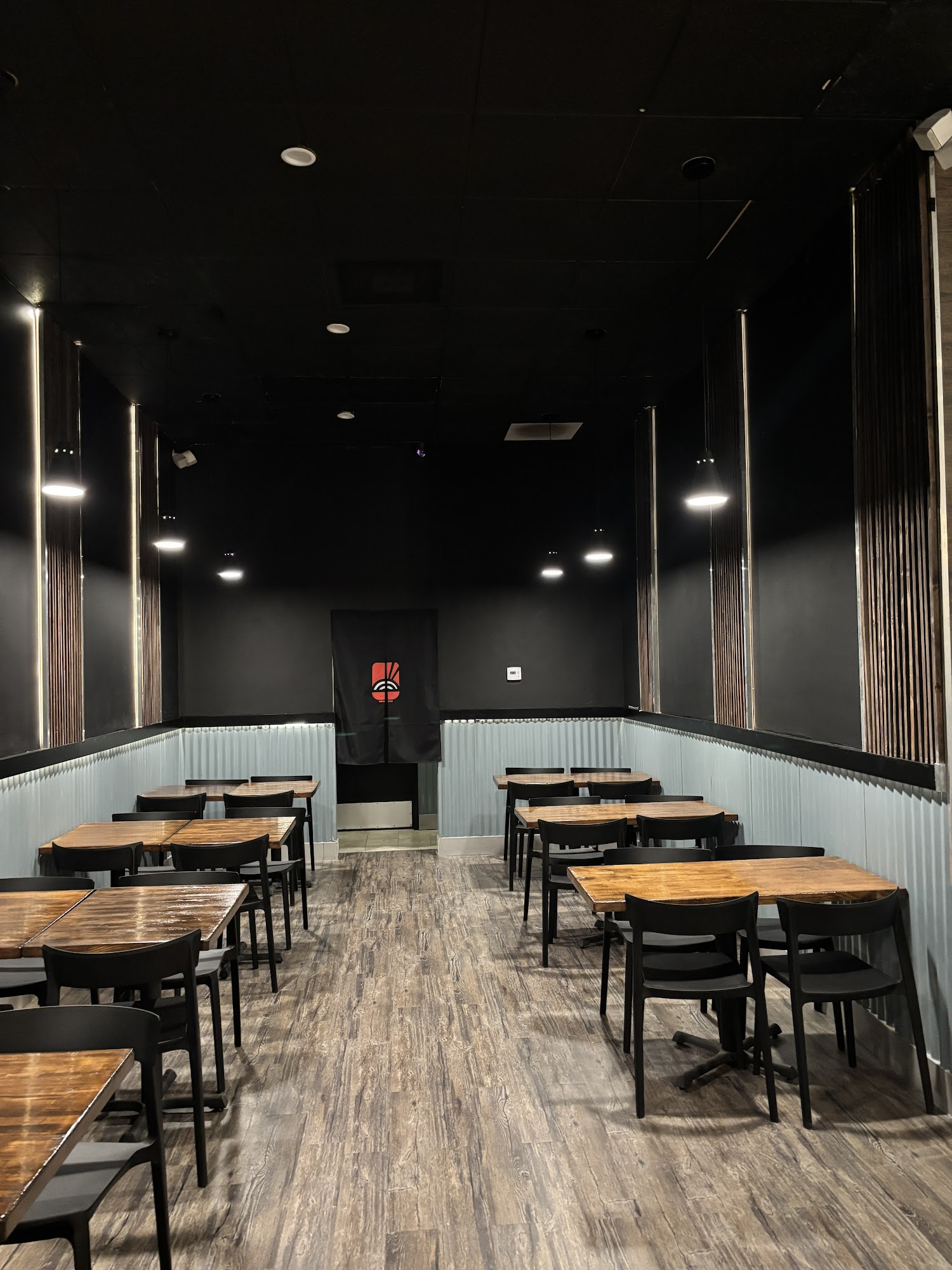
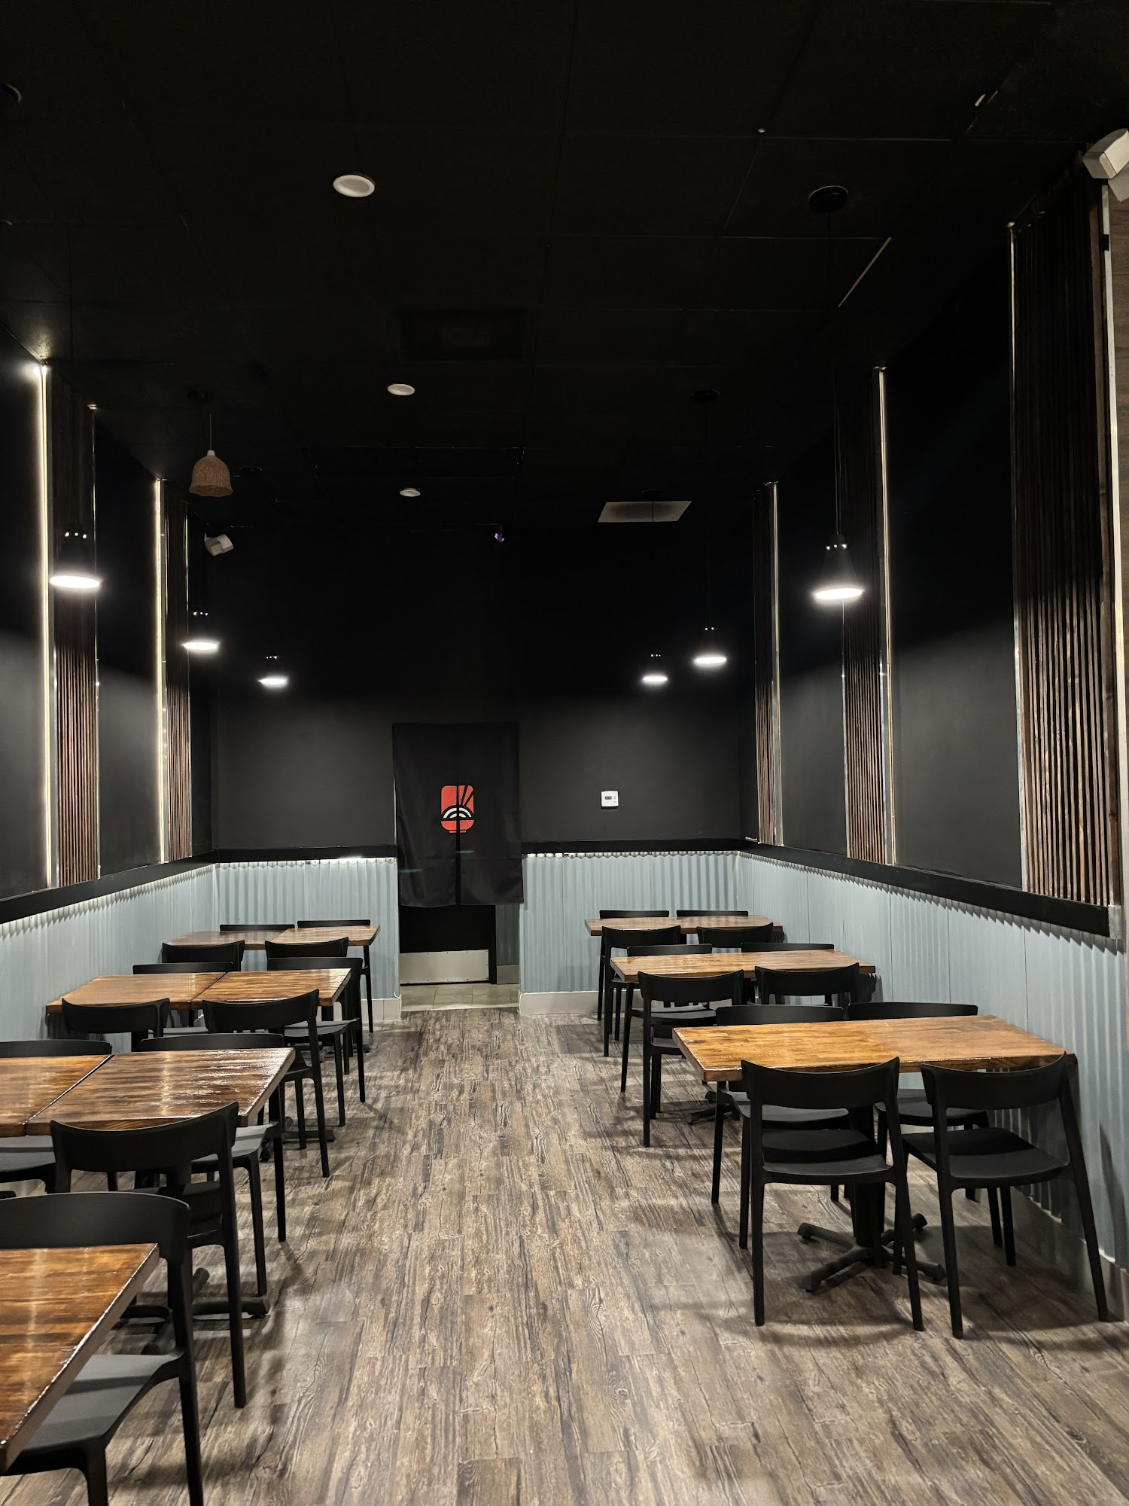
+ pendant lamp [189,414,234,498]
